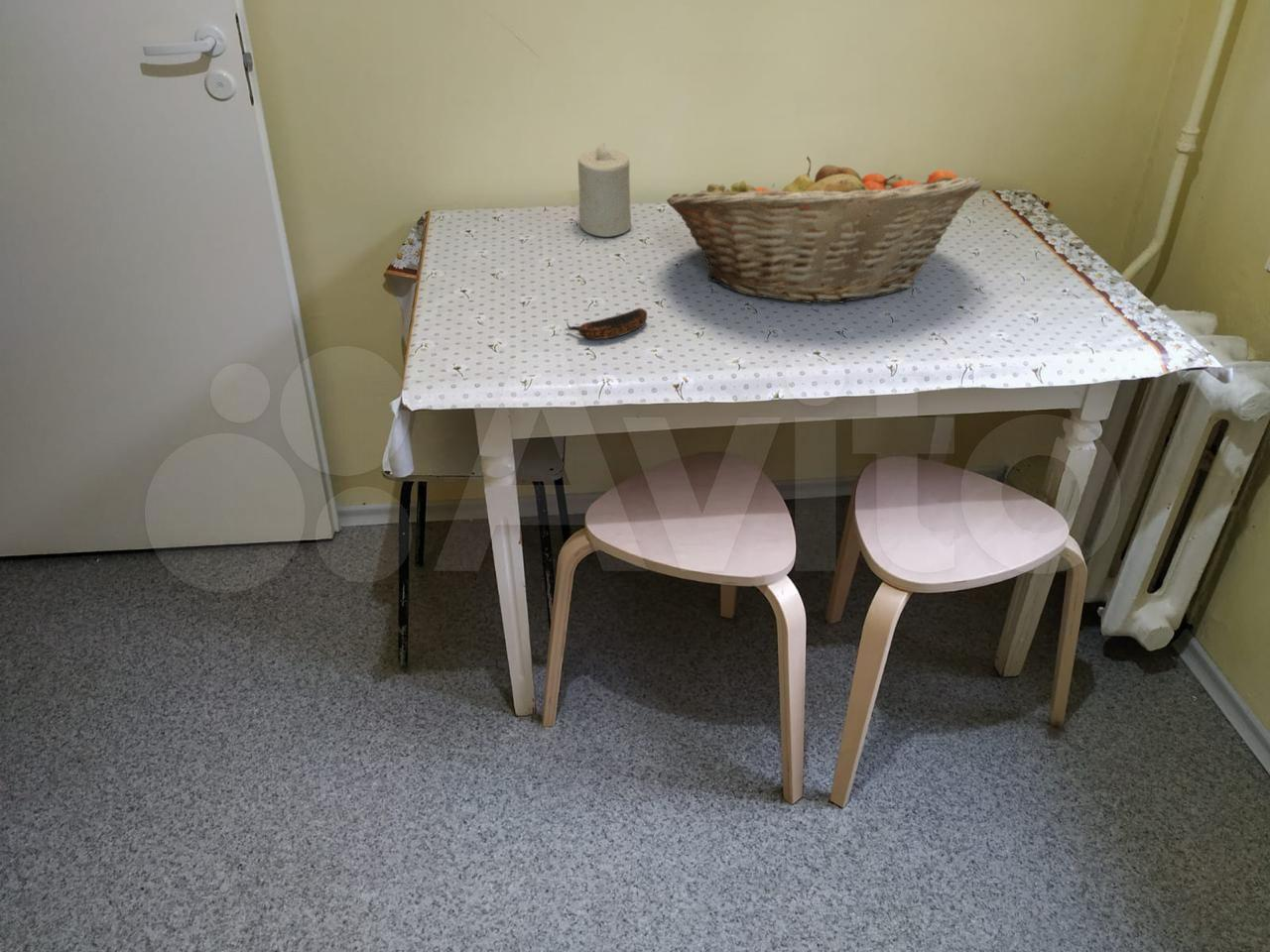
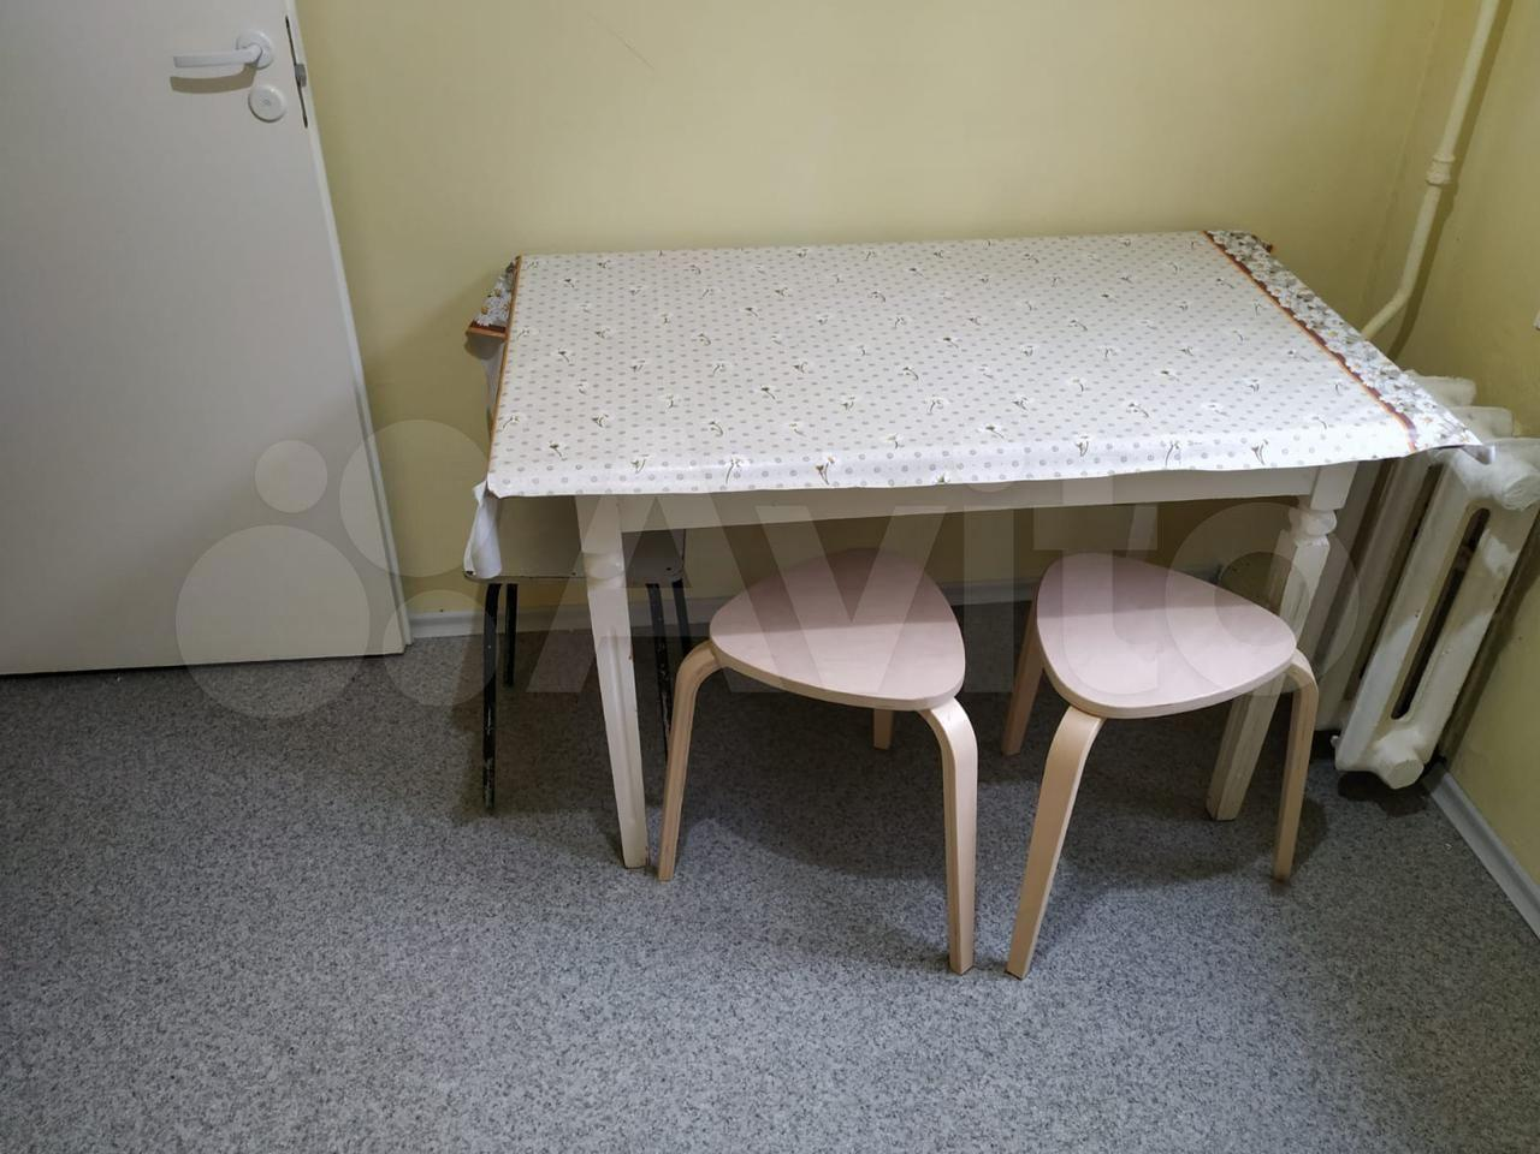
- banana [566,307,648,340]
- fruit basket [666,156,983,304]
- candle [577,142,632,238]
